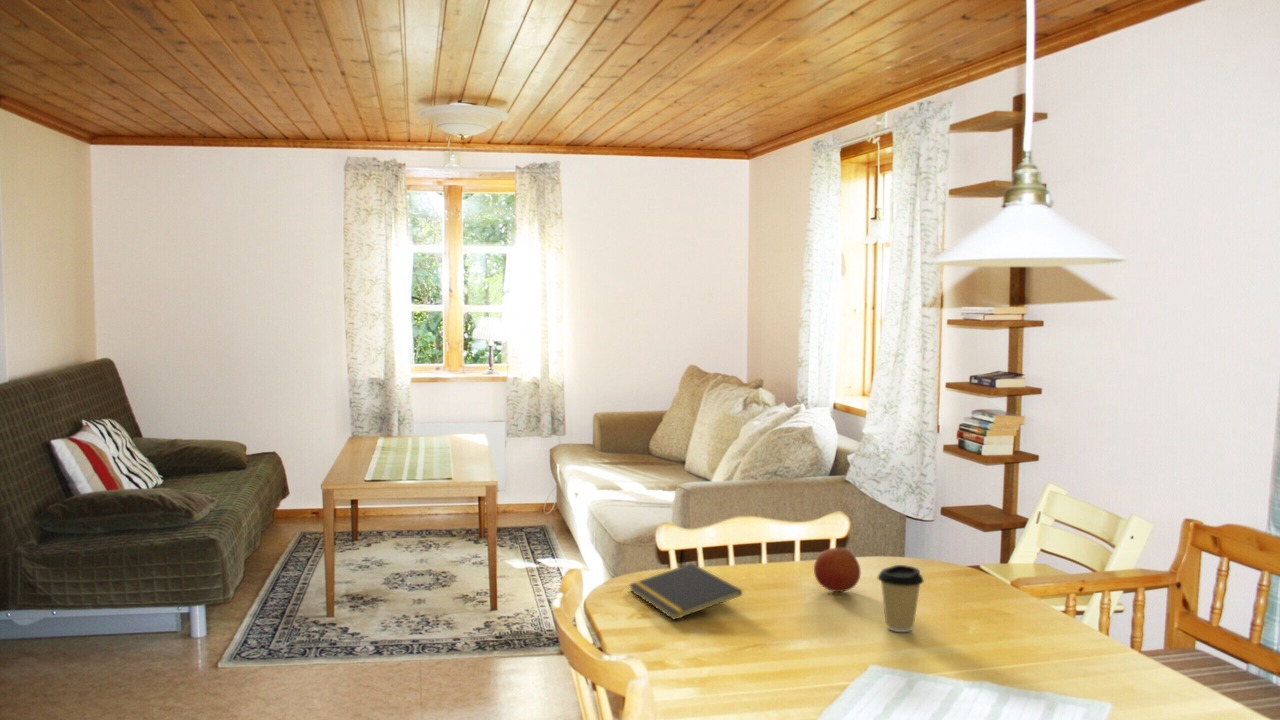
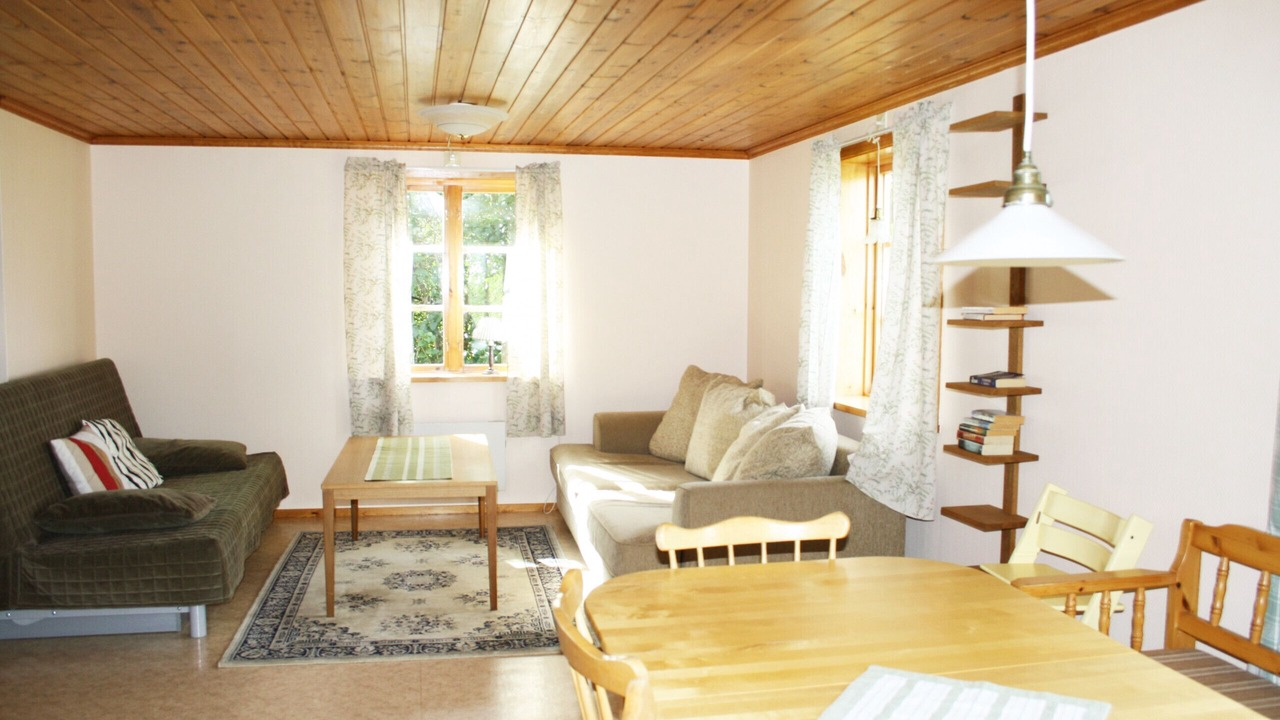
- notepad [628,562,743,621]
- coffee cup [877,564,925,633]
- fruit [813,546,862,593]
